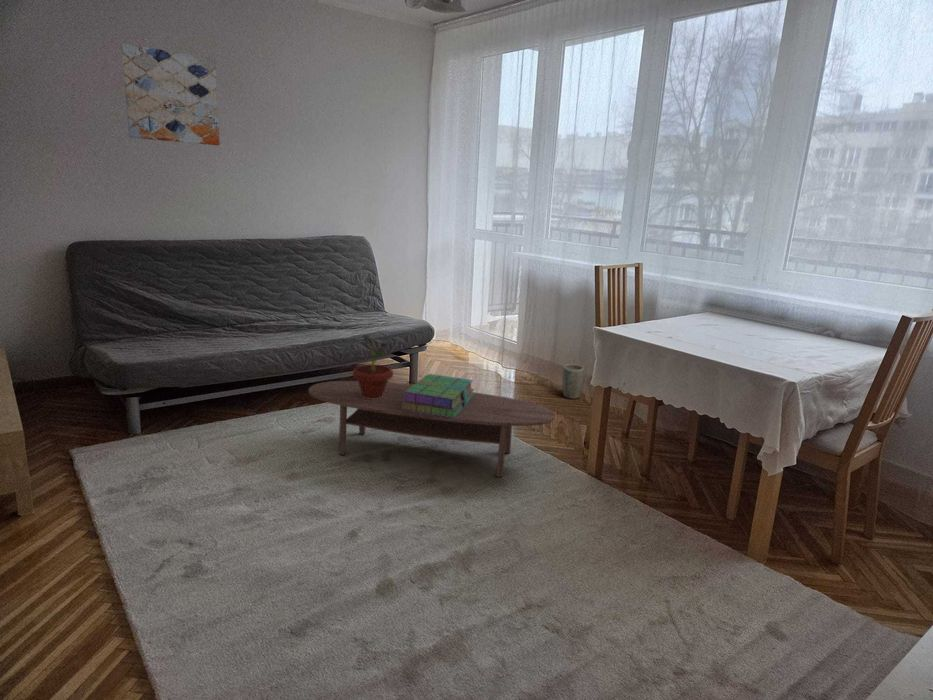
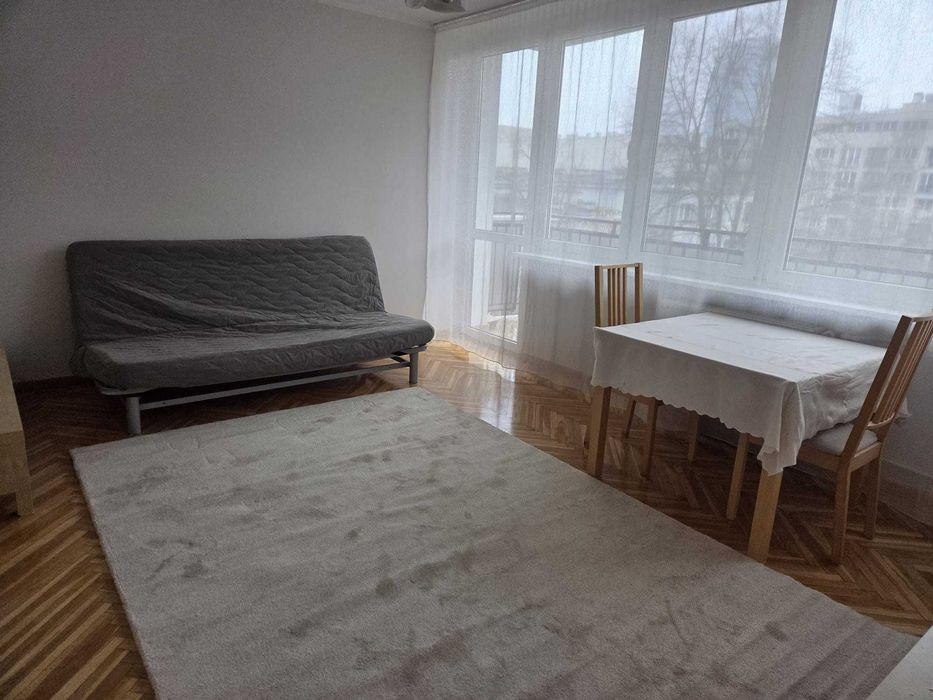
- plant pot [561,363,585,400]
- potted plant [352,334,394,399]
- wall art [120,42,221,146]
- coffee table [308,380,556,478]
- stack of books [401,373,475,418]
